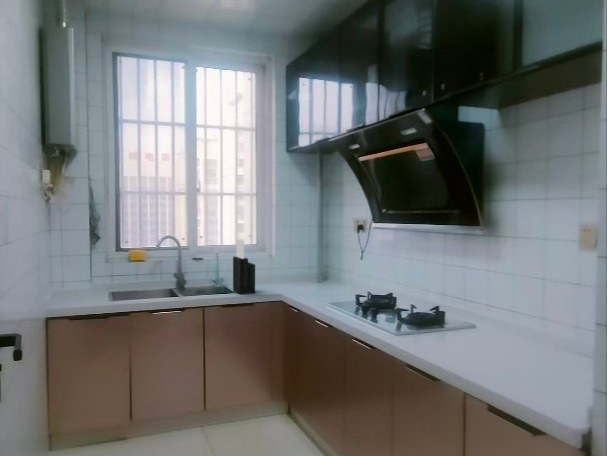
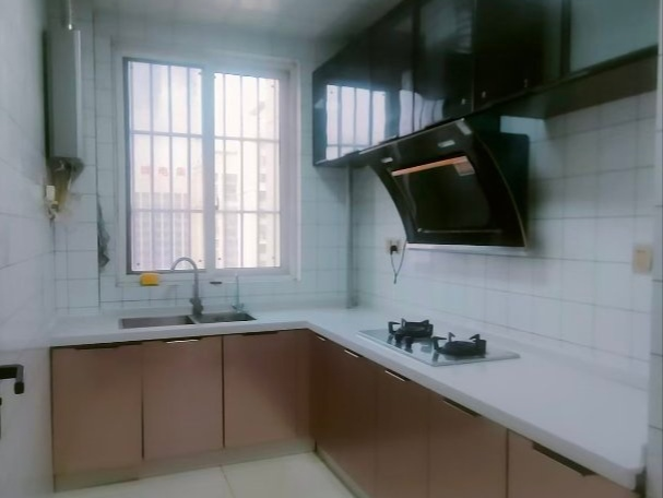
- knife block [232,239,256,295]
